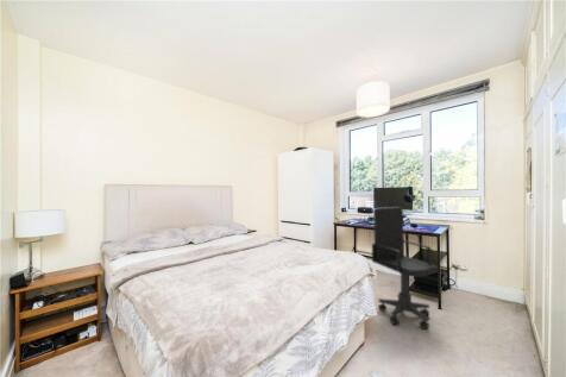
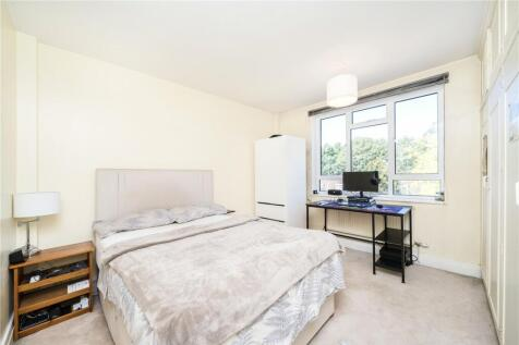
- office chair [371,206,439,331]
